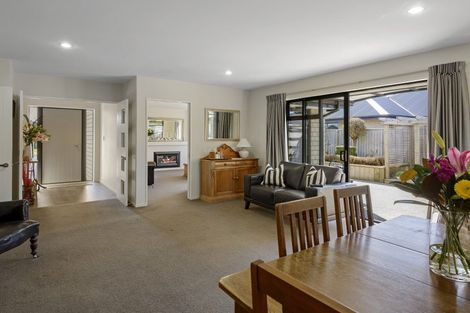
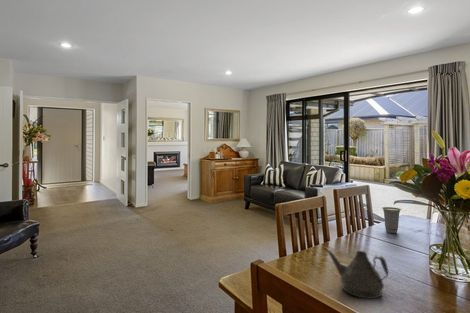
+ teapot [322,246,389,300]
+ cup [381,206,402,234]
